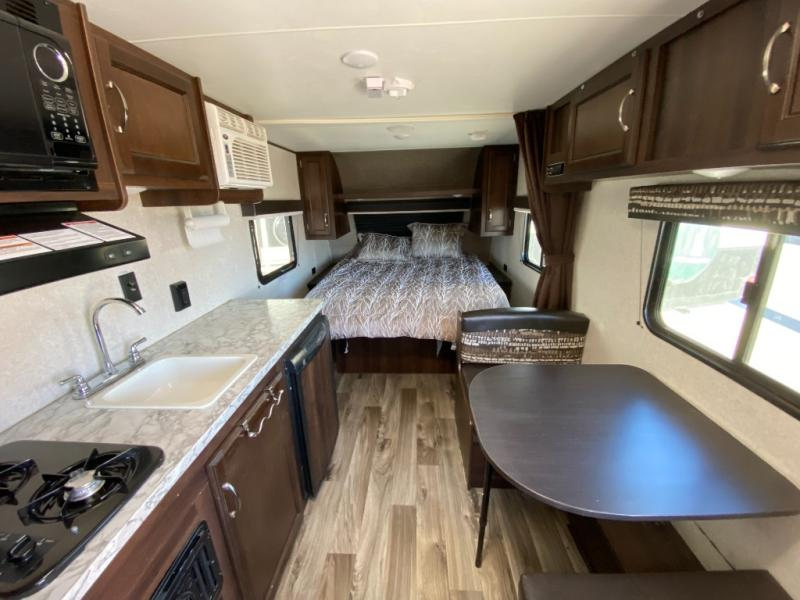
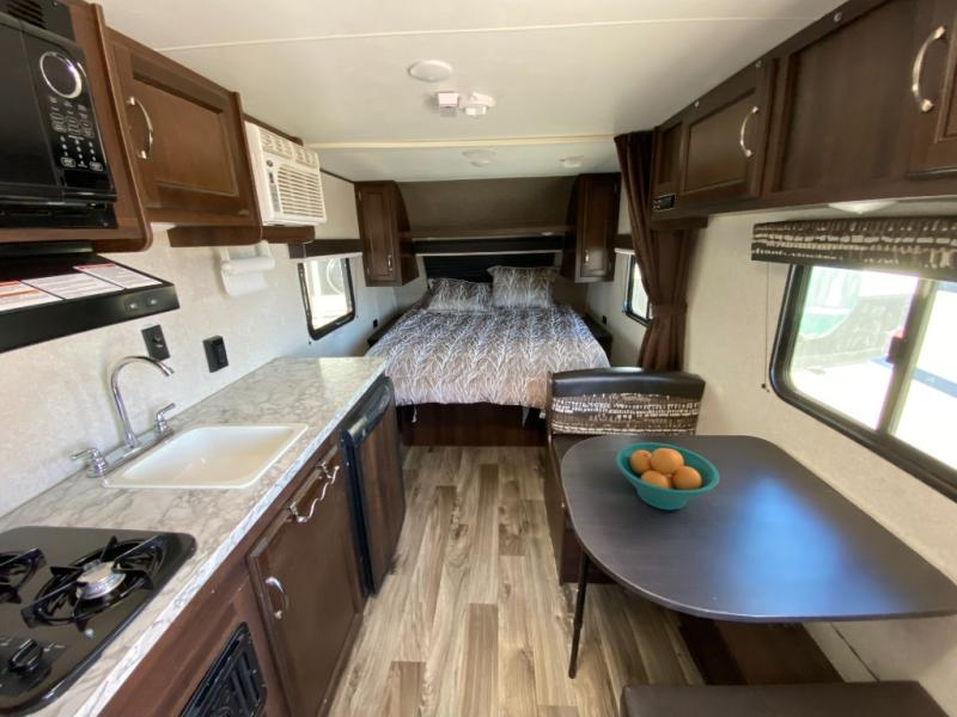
+ fruit bowl [614,441,720,511]
